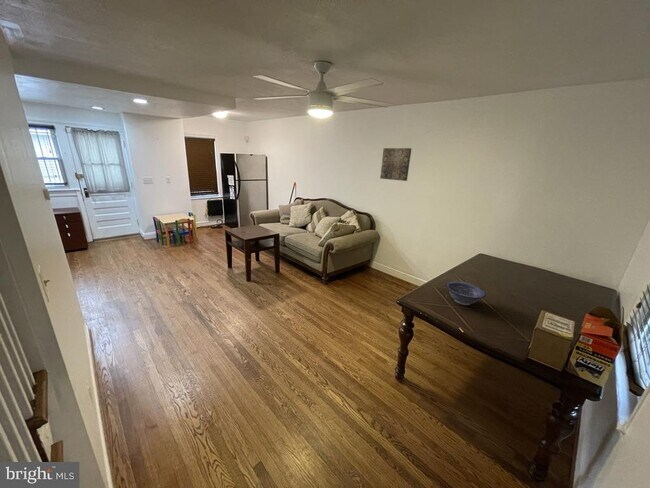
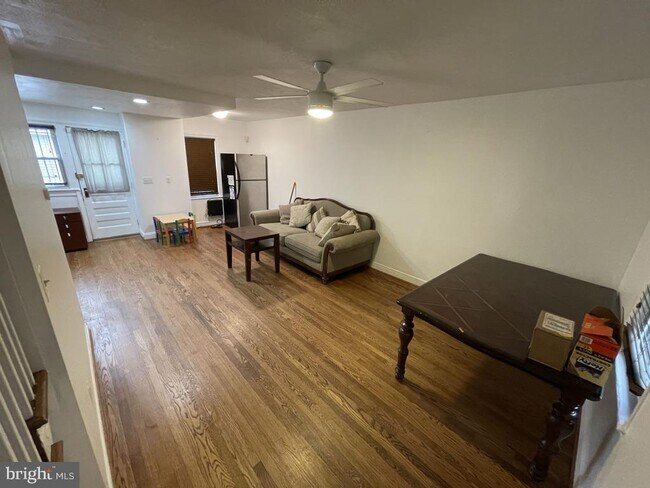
- decorative bowl [445,280,487,306]
- wall art [379,147,413,182]
